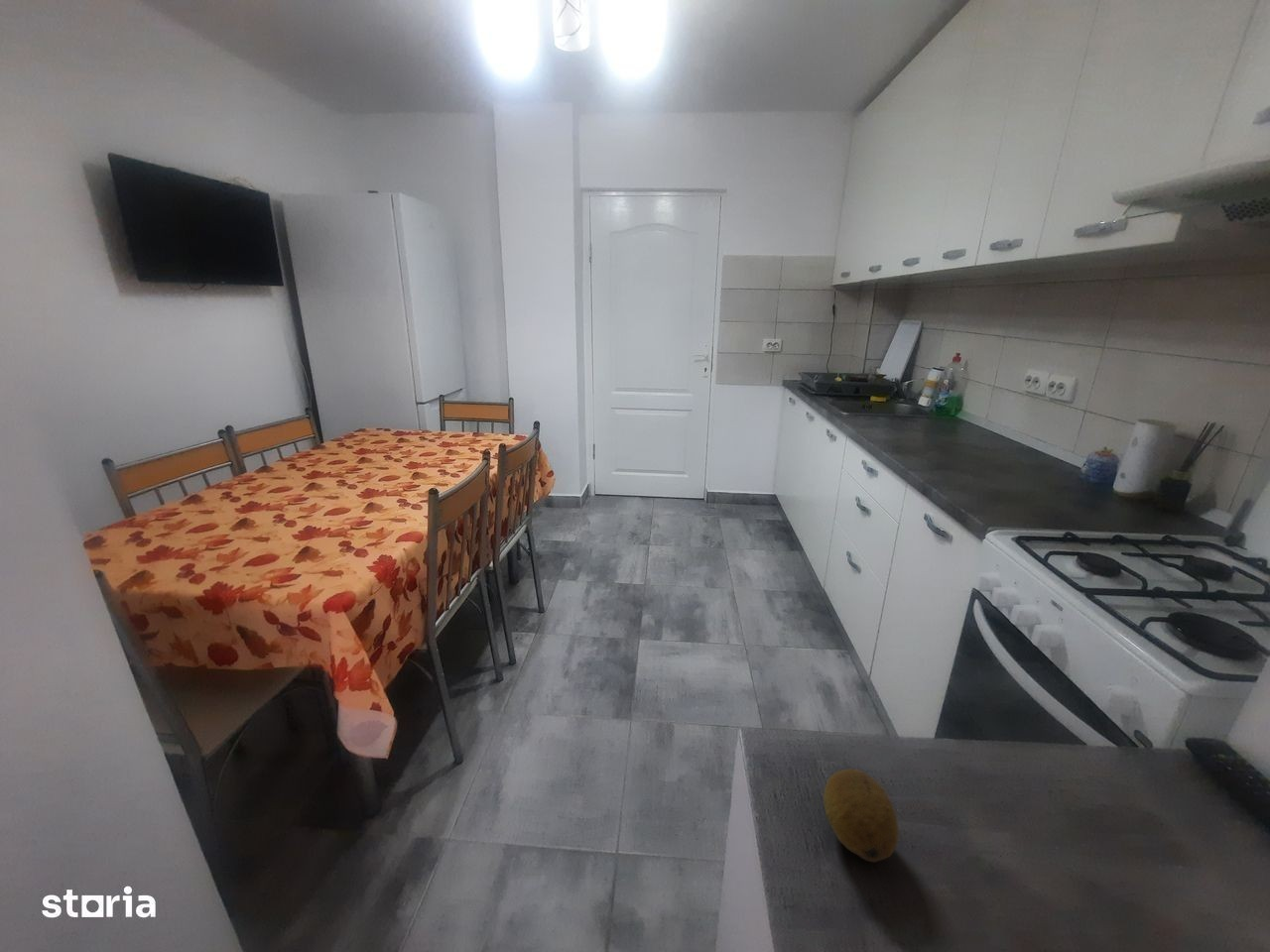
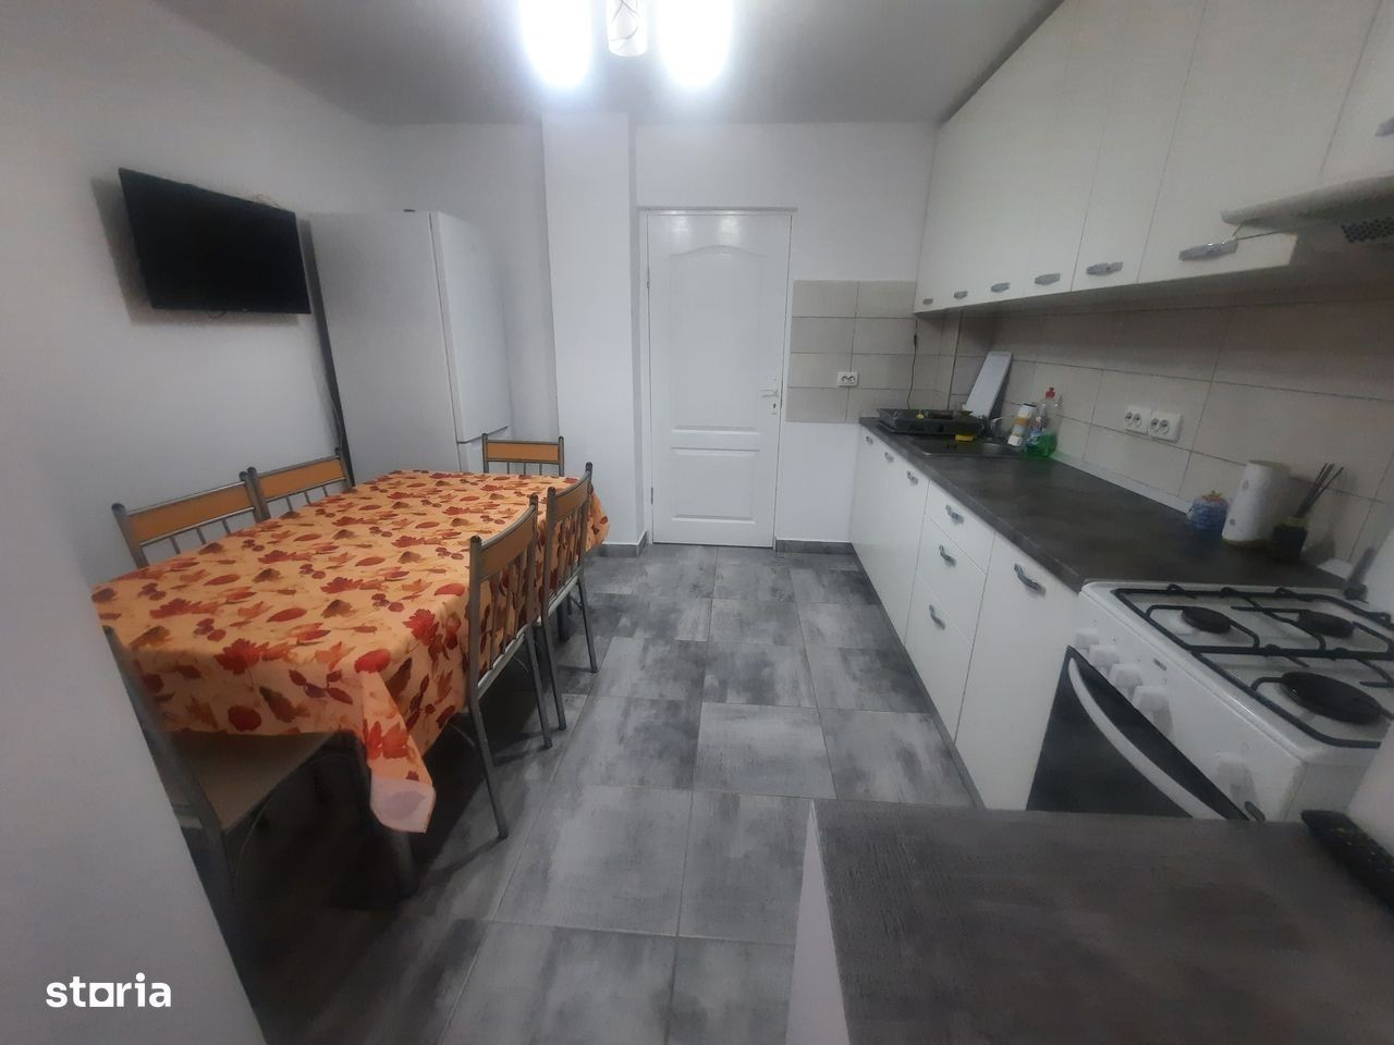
- fruit [823,769,900,863]
